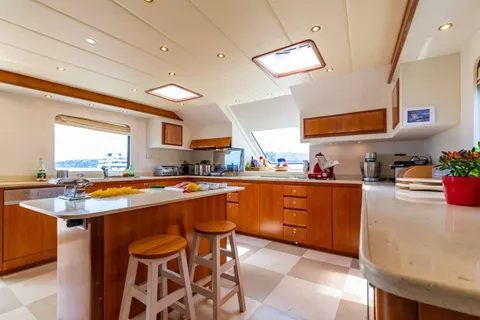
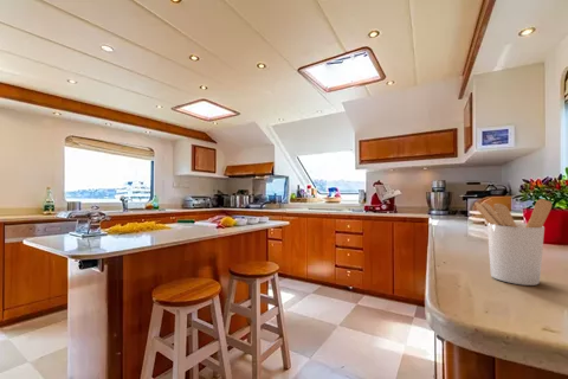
+ utensil holder [473,198,553,287]
